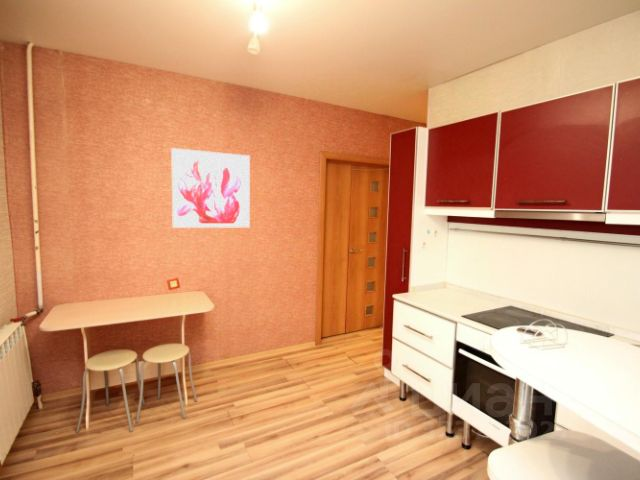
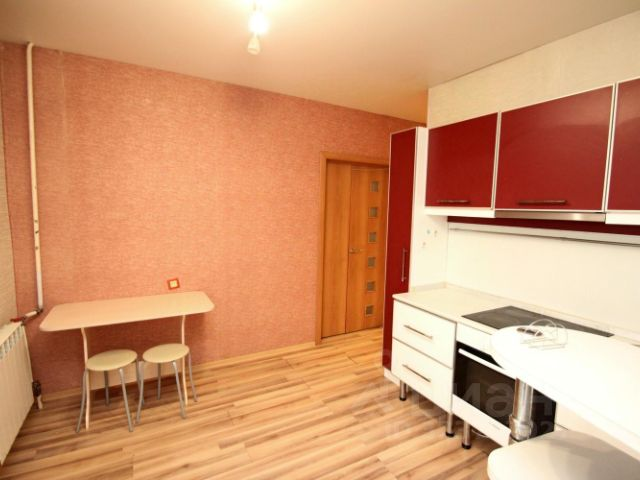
- wall art [170,147,251,229]
